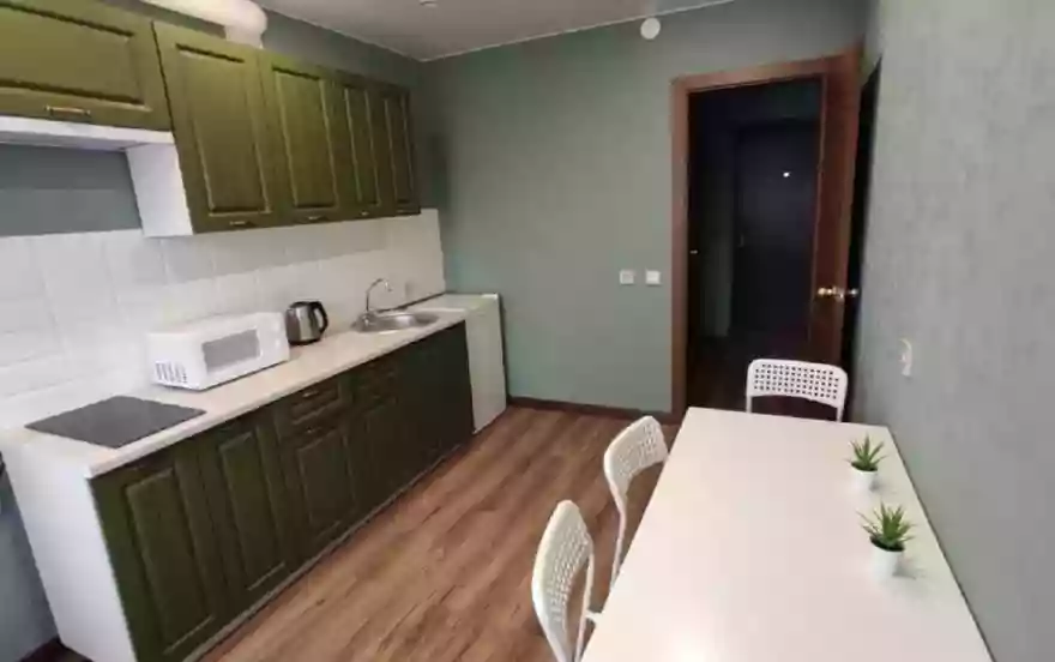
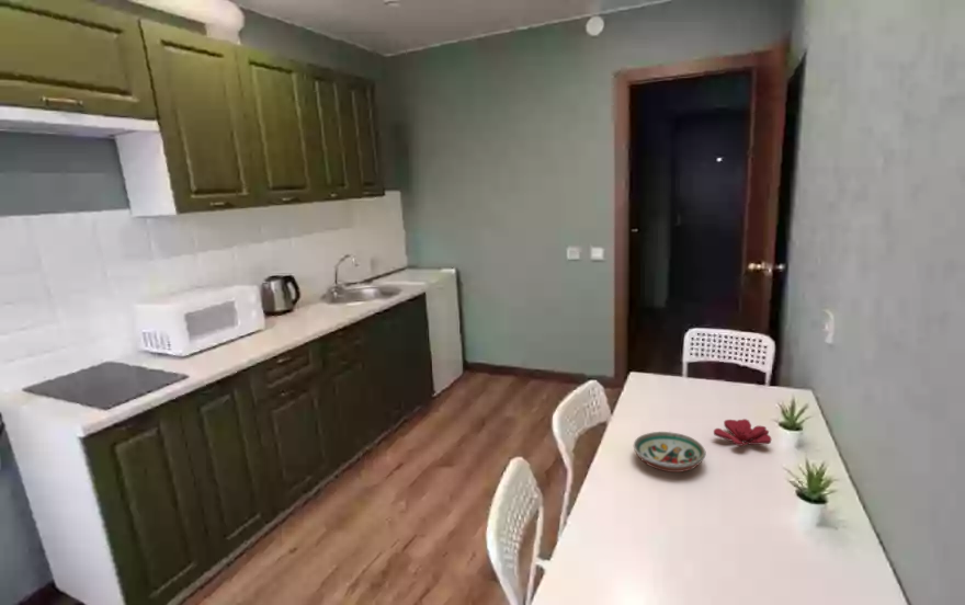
+ decorative bowl [633,431,707,473]
+ flower [713,418,772,447]
